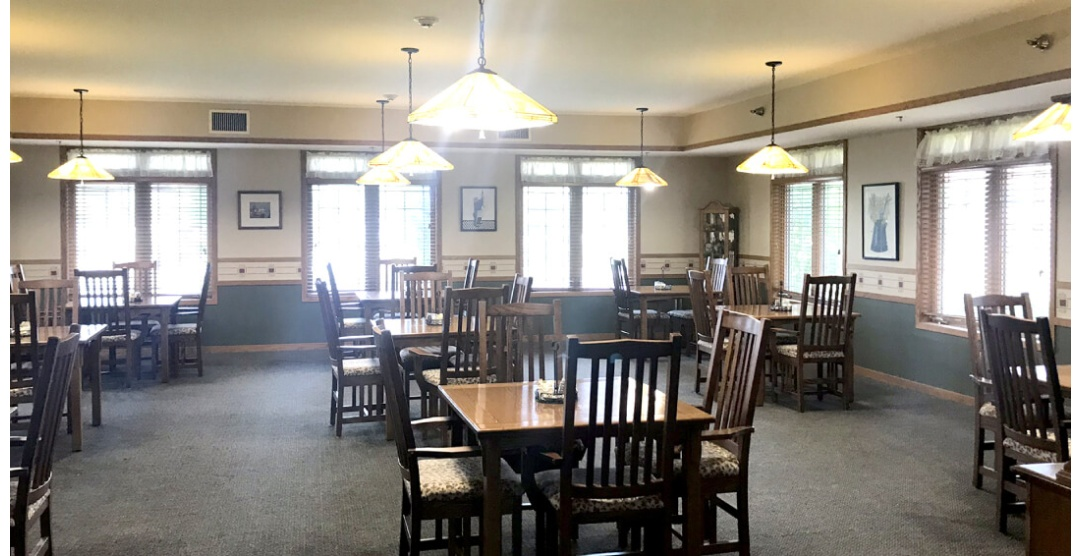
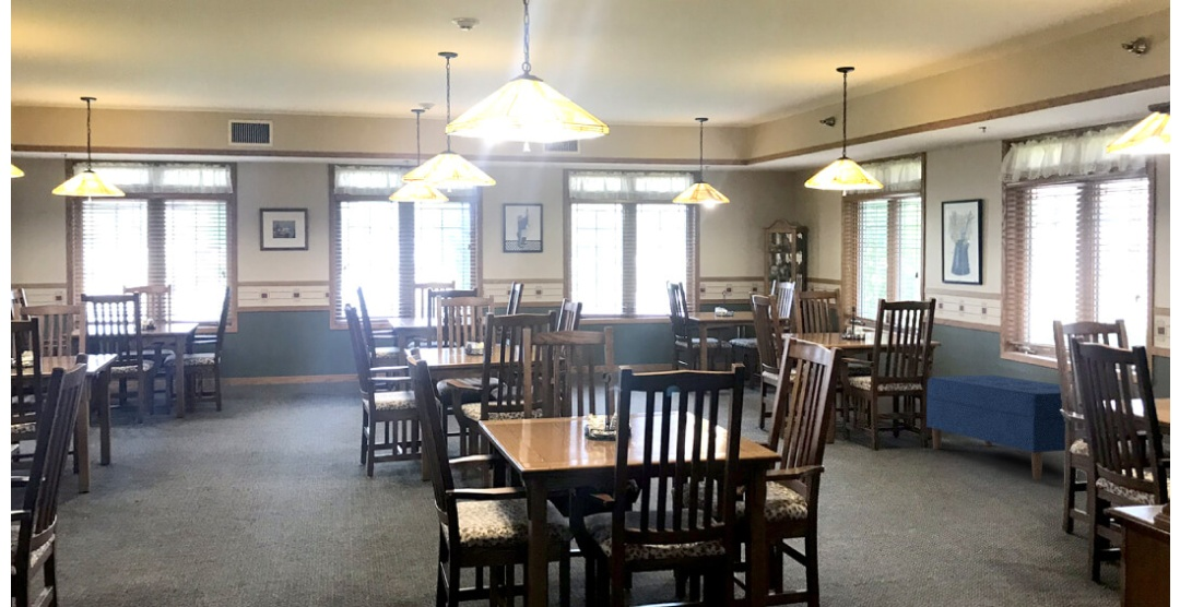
+ bench [925,374,1066,480]
